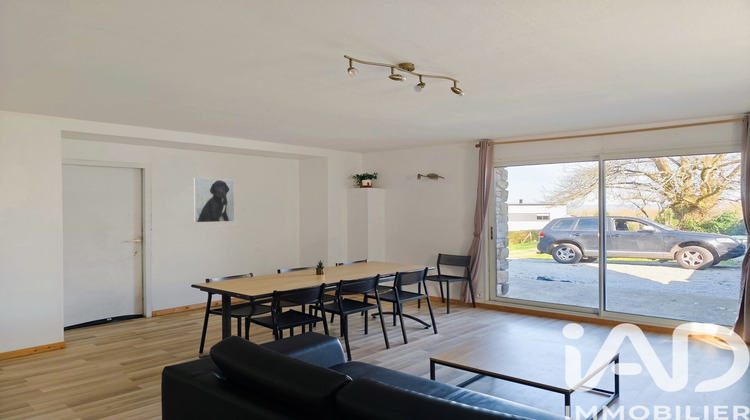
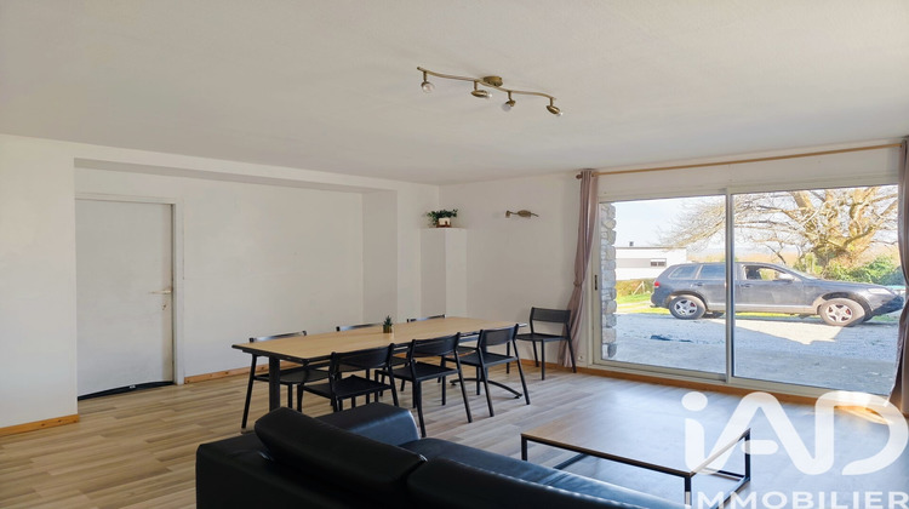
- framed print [193,177,236,224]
